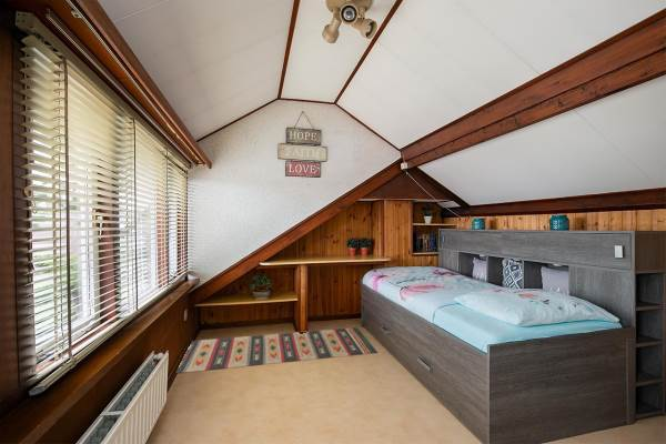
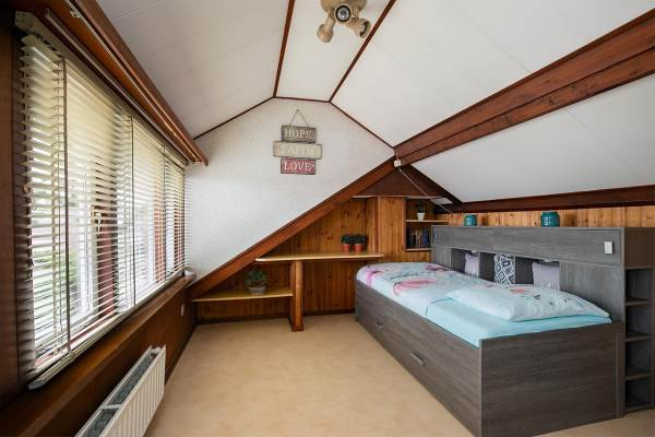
- rug [174,326,379,375]
